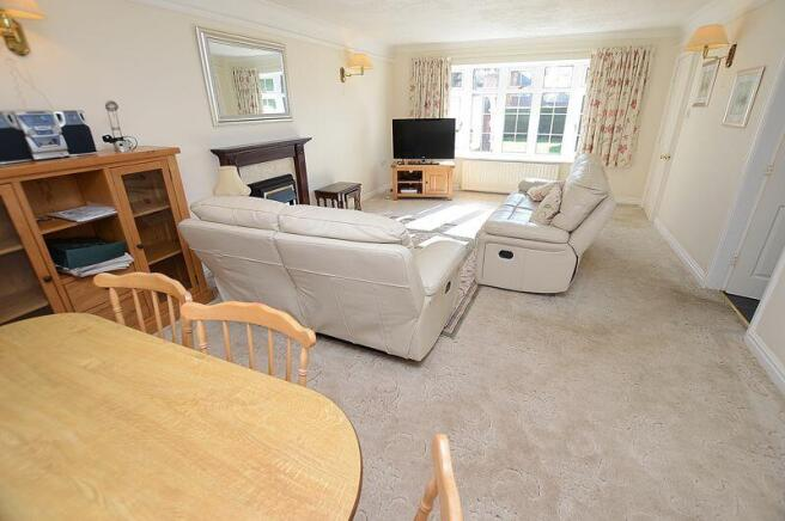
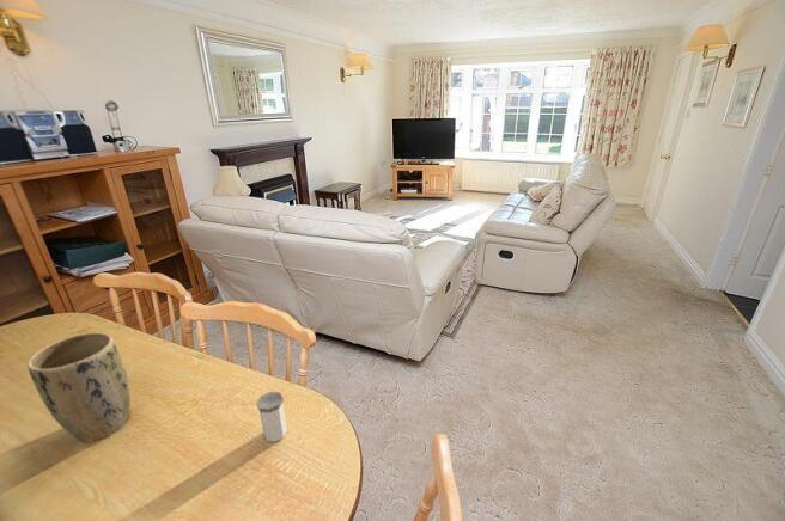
+ plant pot [26,331,132,443]
+ salt shaker [255,391,288,443]
